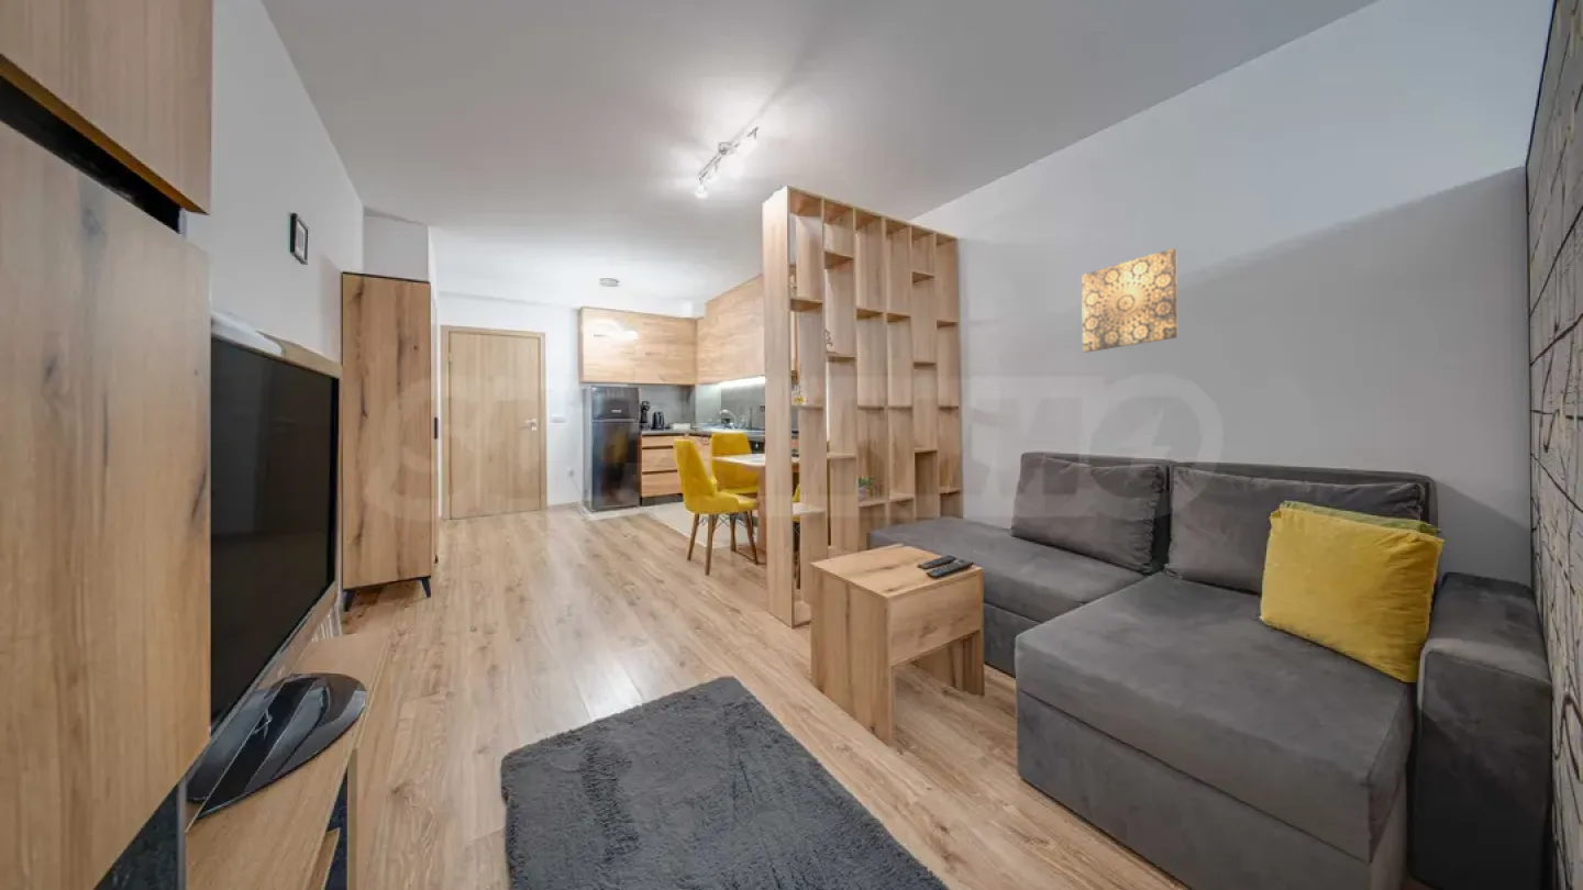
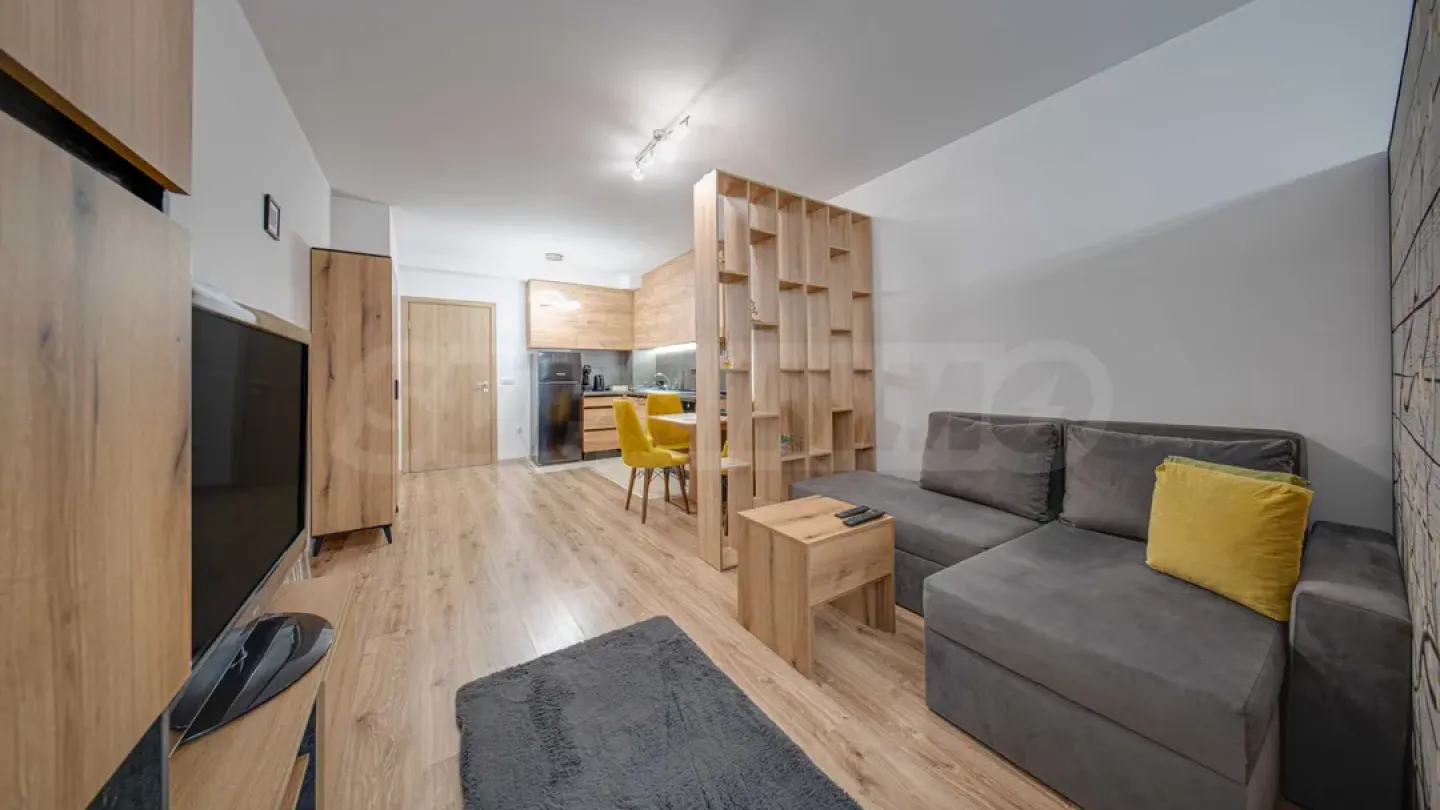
- wall art [1081,247,1178,354]
